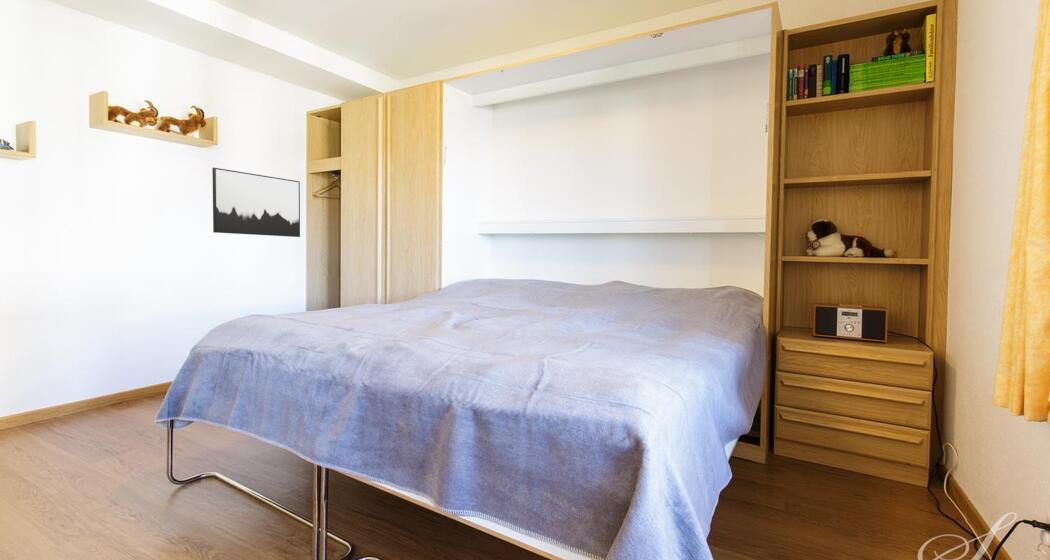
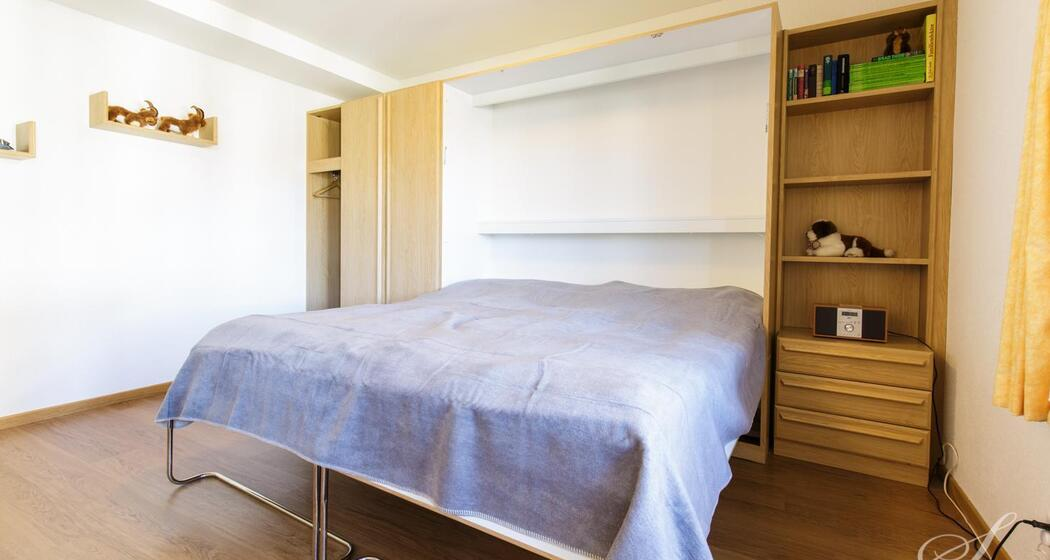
- wall art [211,167,301,238]
